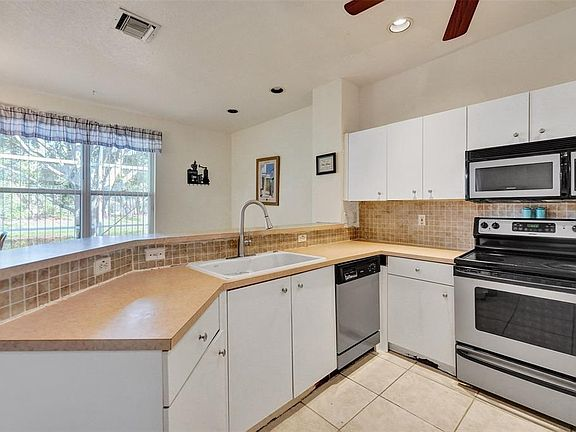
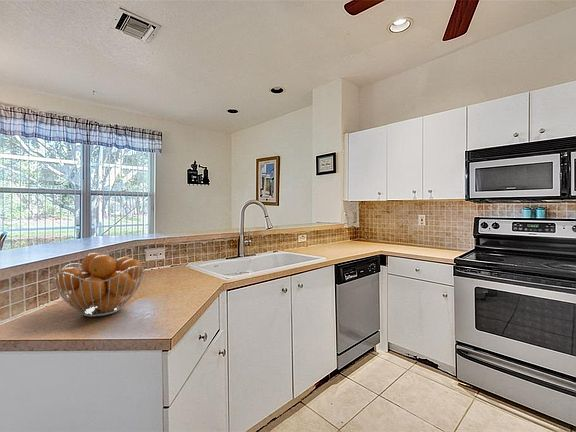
+ fruit basket [52,252,146,318]
